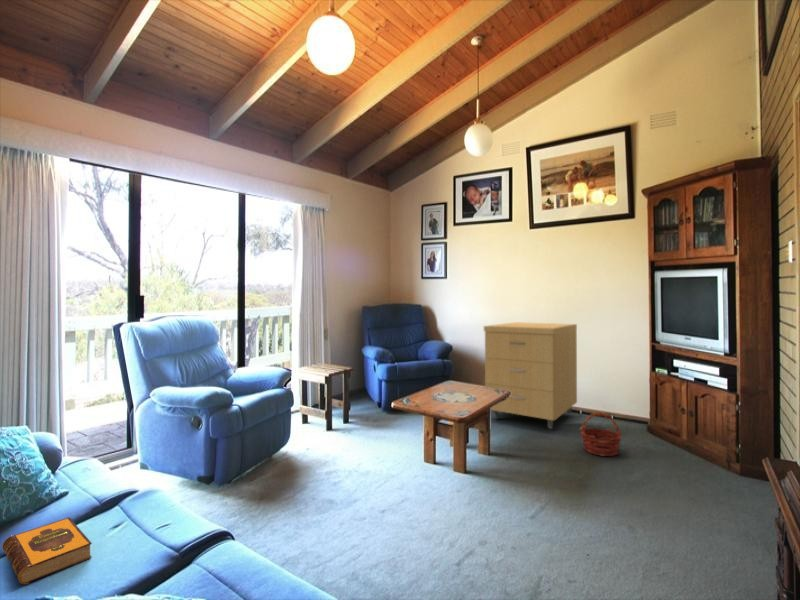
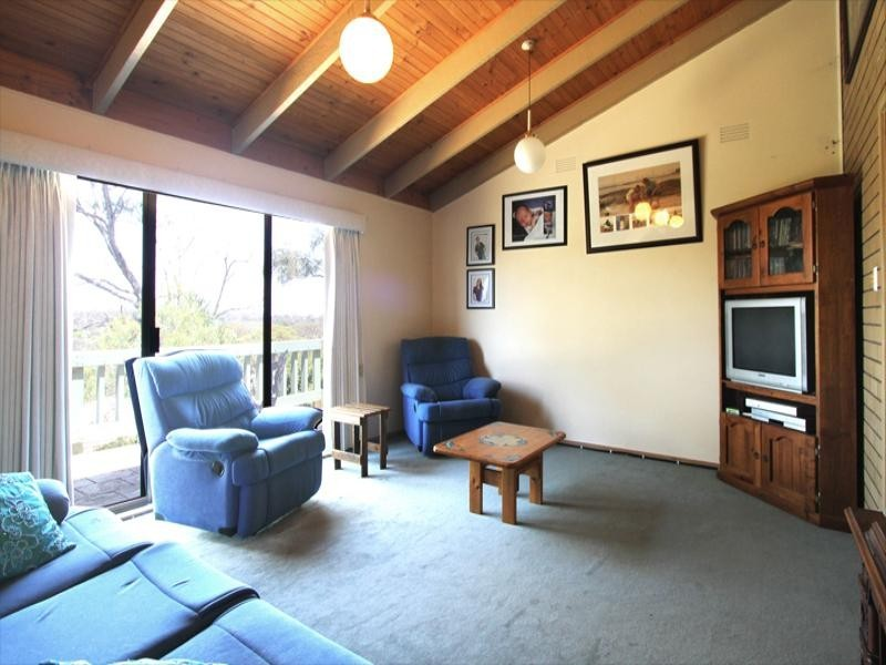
- basket [579,411,623,457]
- hardback book [1,516,93,585]
- storage cabinet [483,321,578,430]
